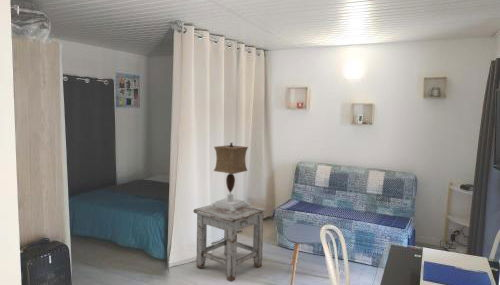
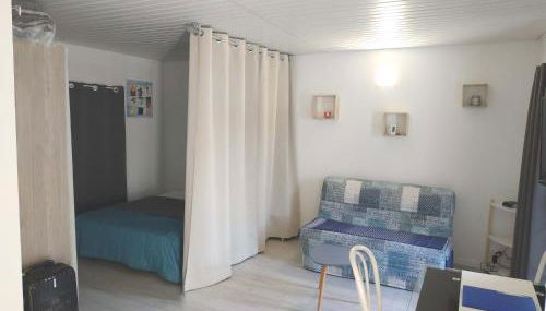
- table lamp [208,142,252,211]
- stool [192,205,268,283]
